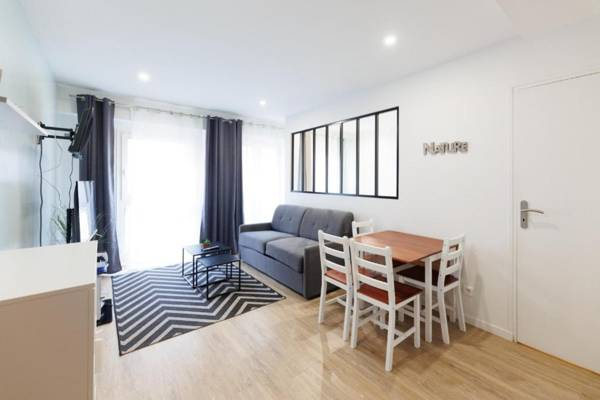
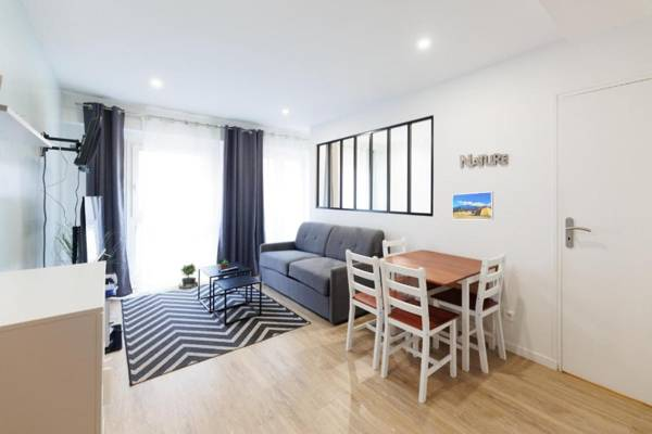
+ potted plant [178,263,199,290]
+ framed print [451,191,494,221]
